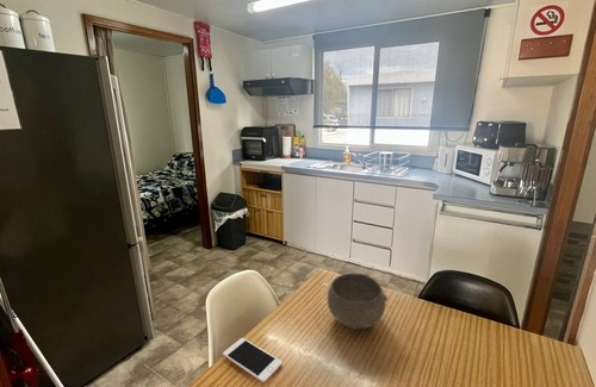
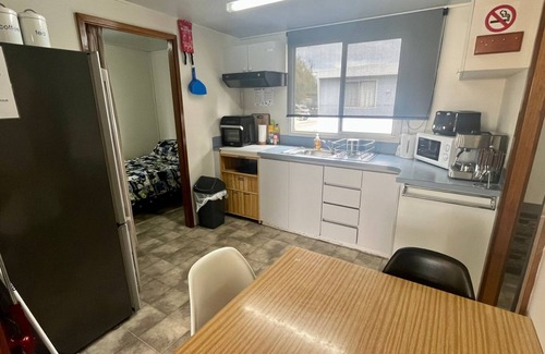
- bowl [327,273,389,330]
- cell phone [222,337,284,385]
